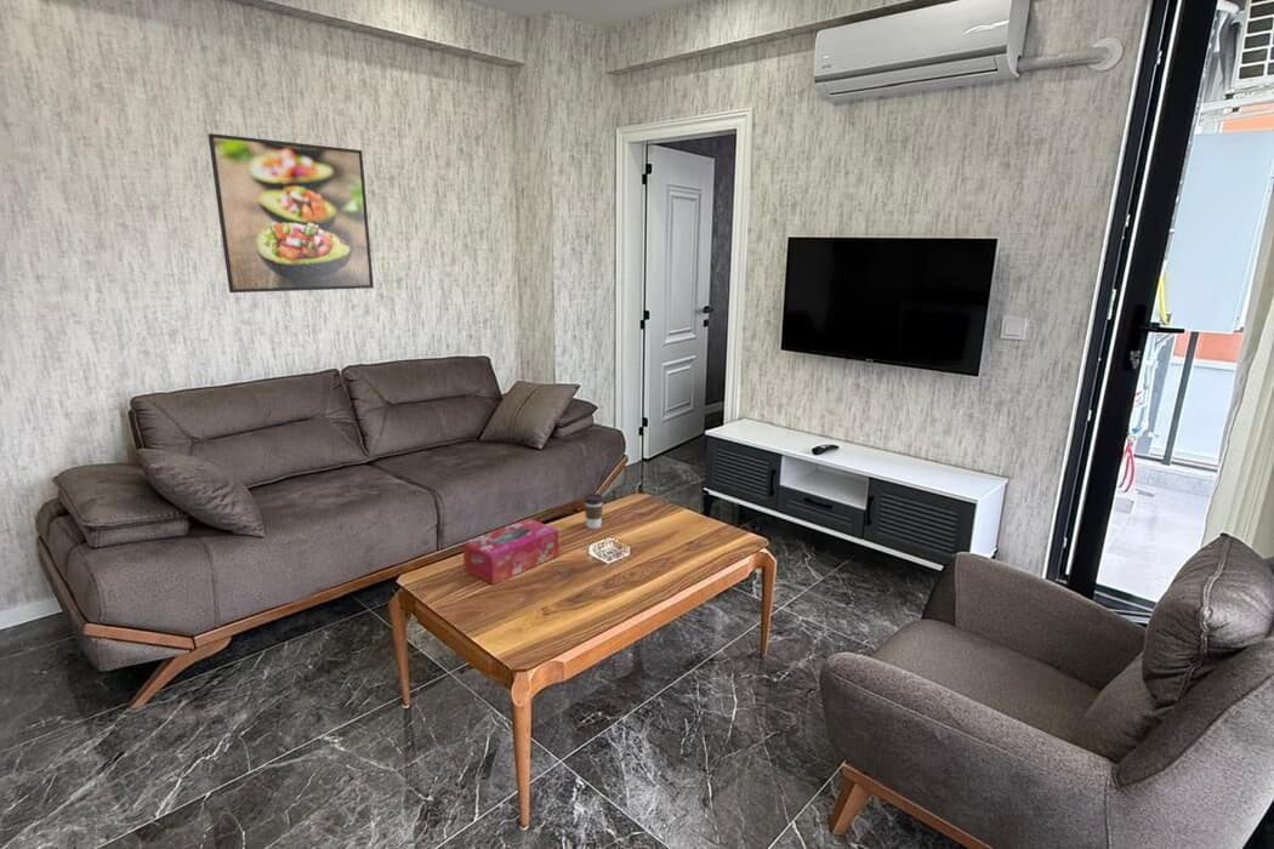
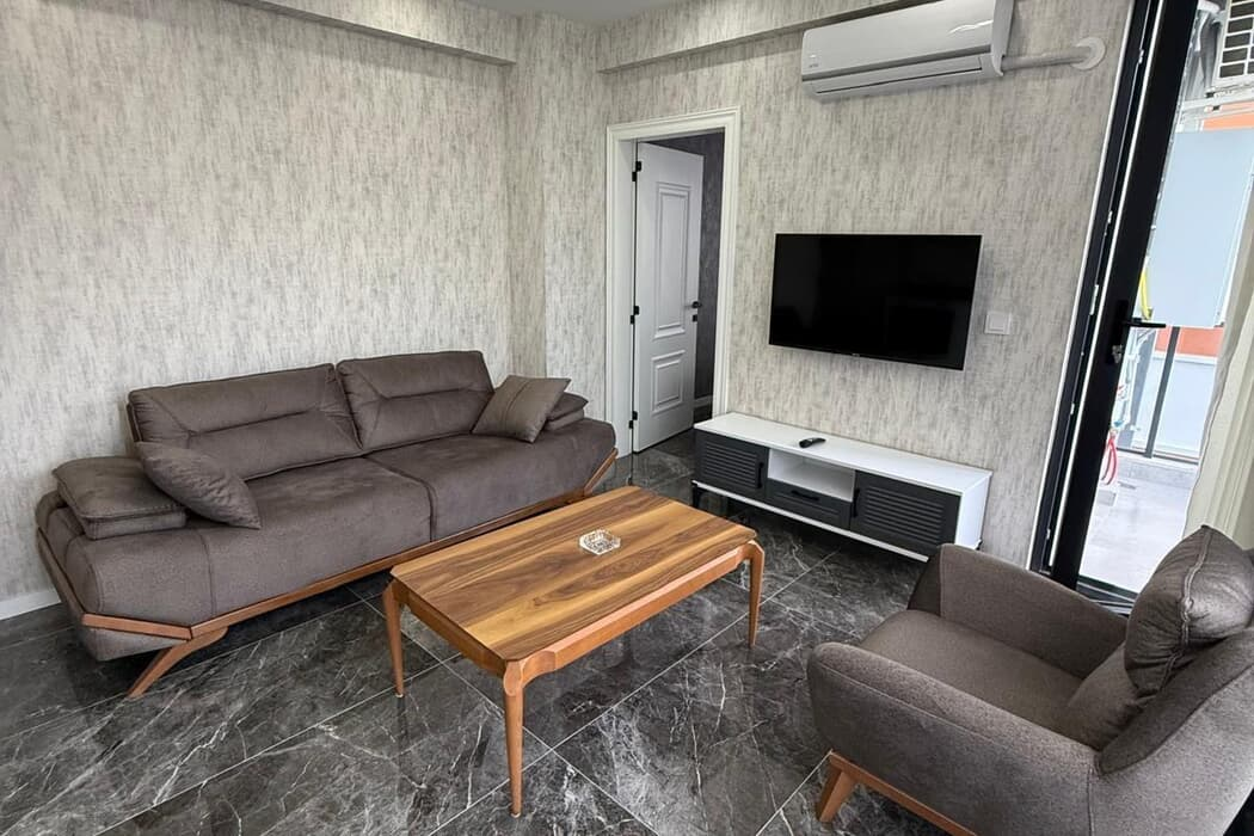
- tissue box [461,518,559,586]
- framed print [207,132,375,294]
- coffee cup [582,492,604,530]
